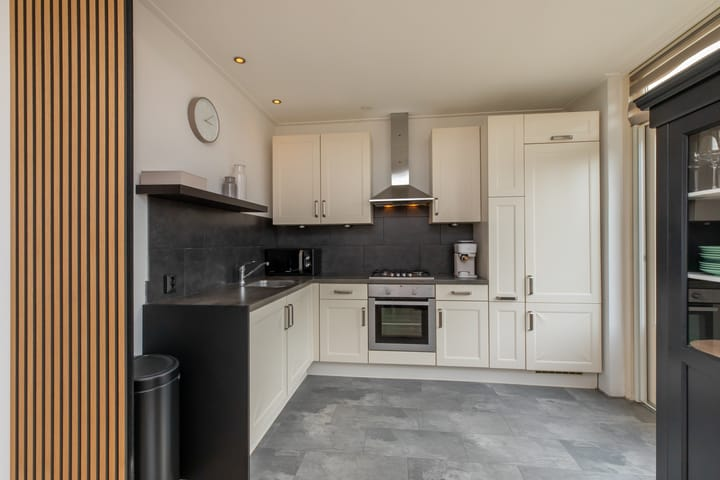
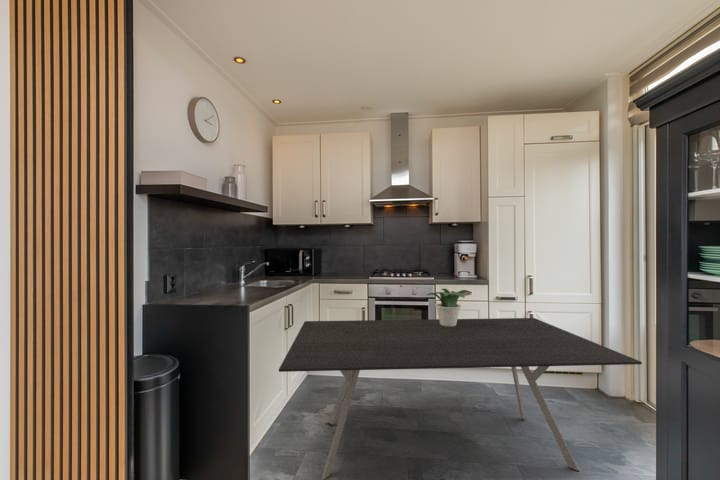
+ dining table [278,317,643,480]
+ potted plant [426,288,473,326]
